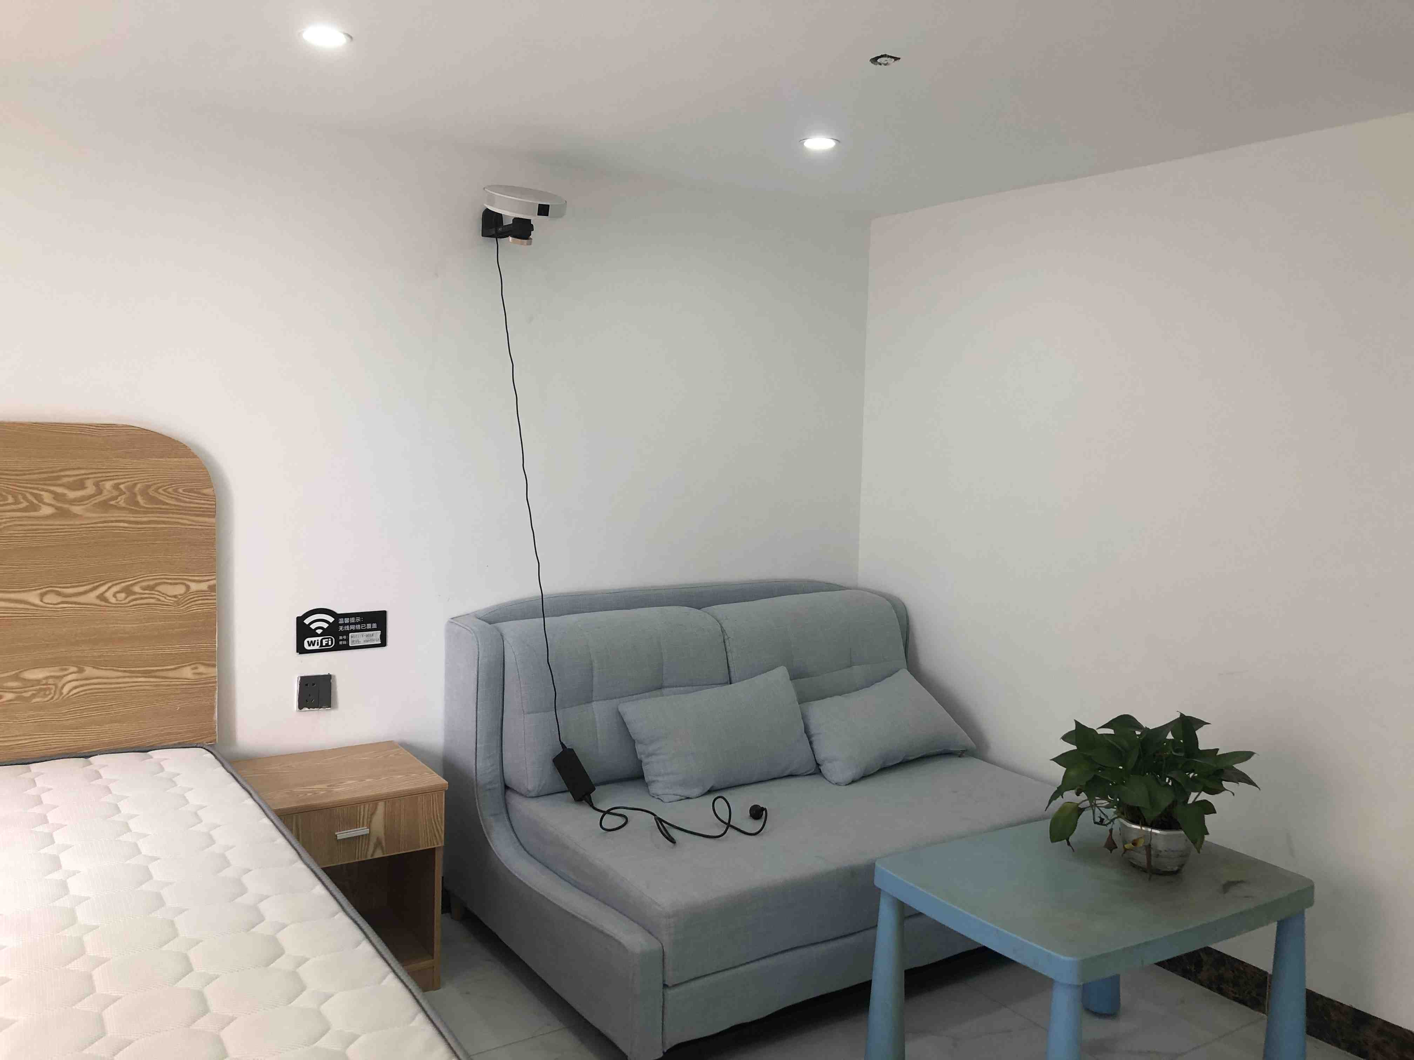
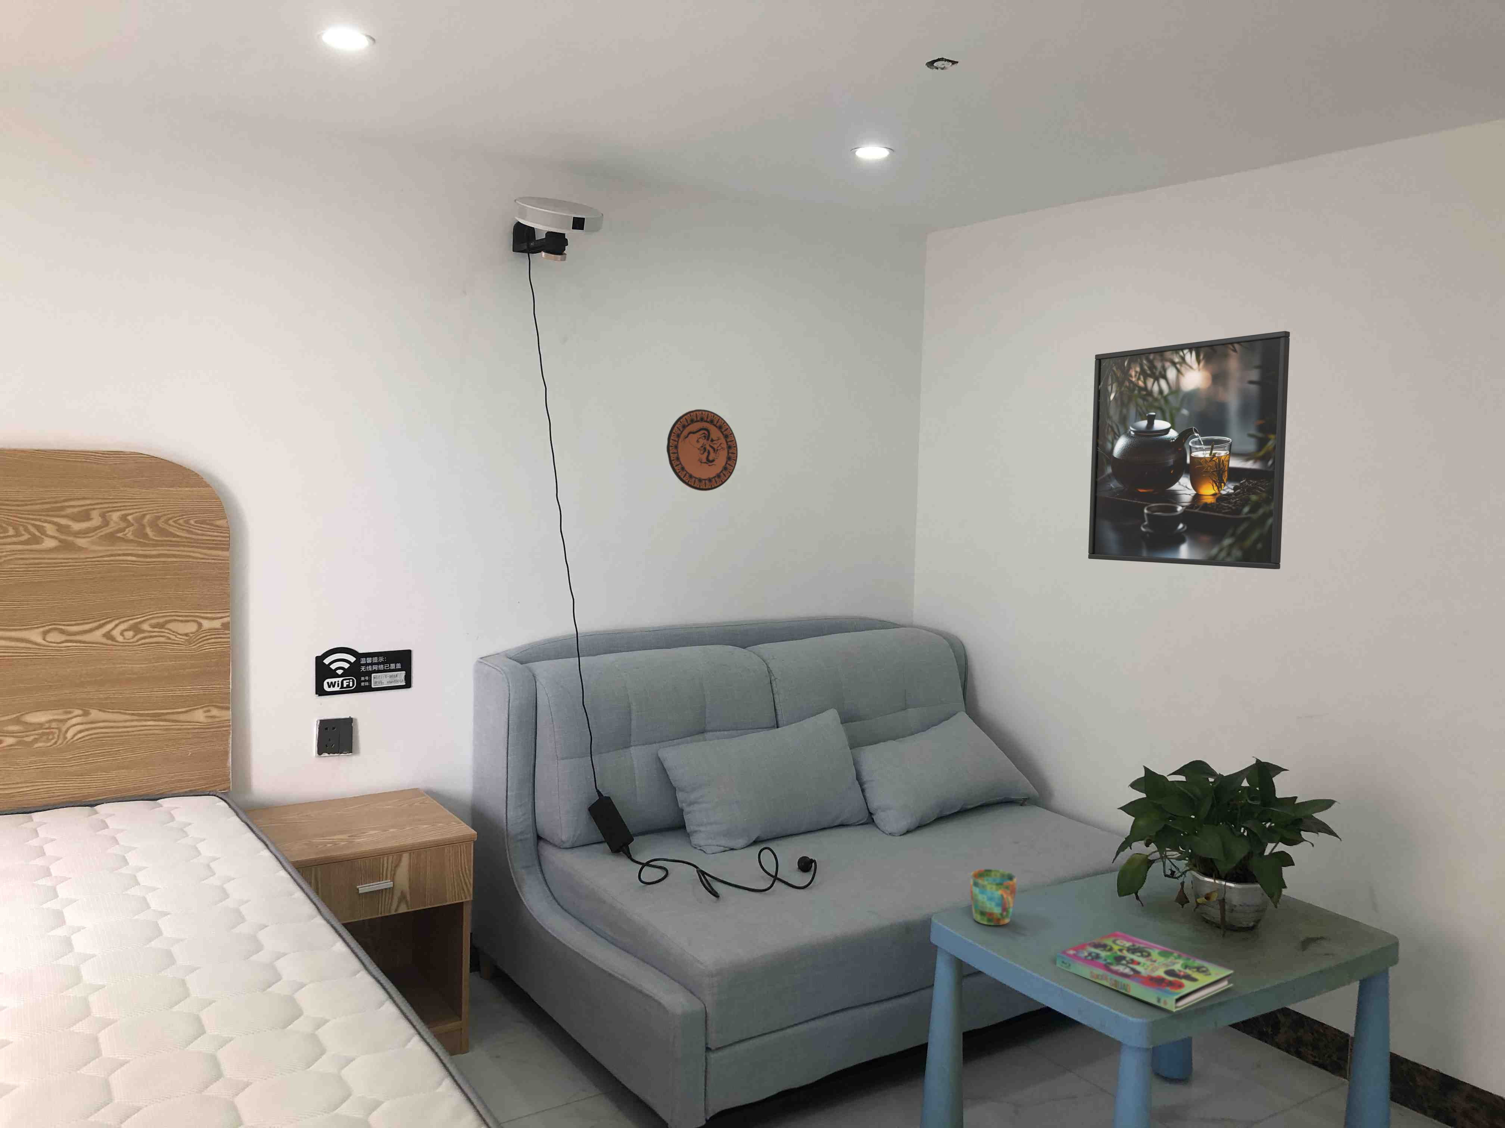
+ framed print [1088,331,1291,570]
+ book [1056,931,1234,1012]
+ decorative plate [666,409,738,492]
+ mug [969,869,1017,925]
